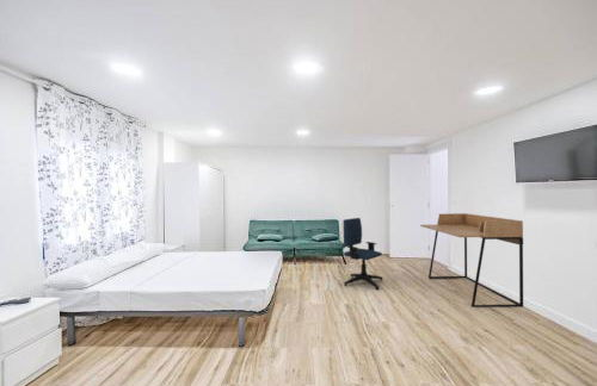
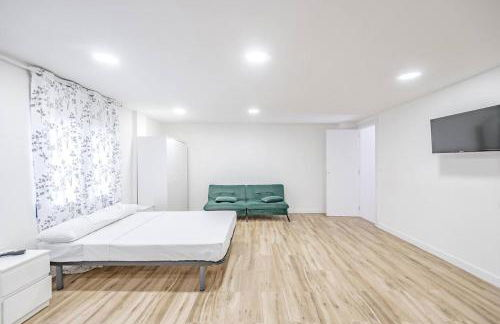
- desk [419,212,524,309]
- office chair [341,217,384,291]
